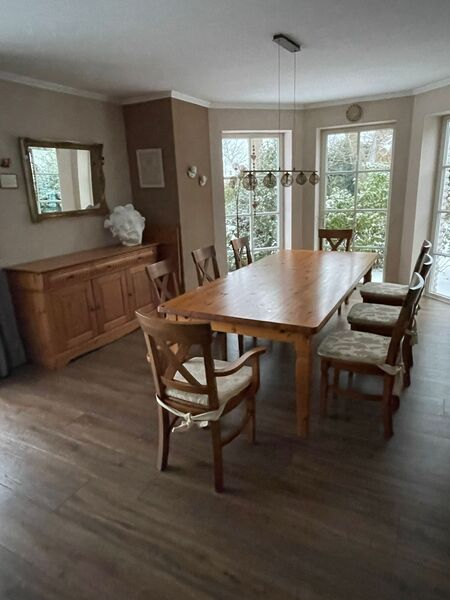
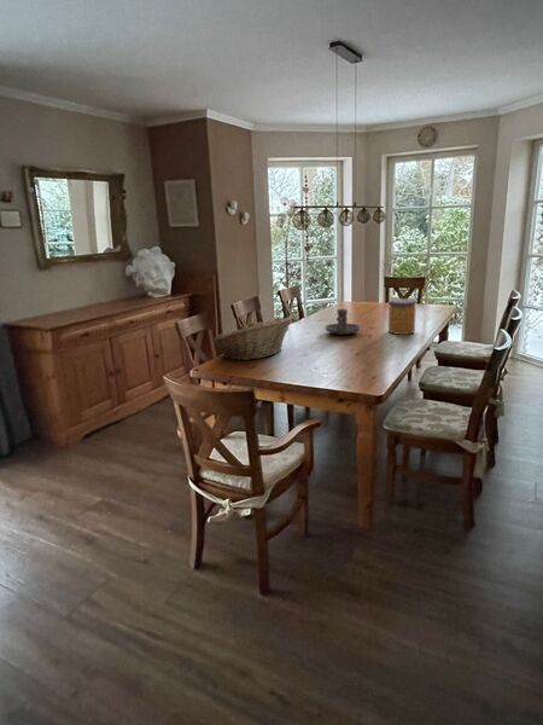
+ fruit basket [211,314,294,361]
+ jar [387,297,418,336]
+ candle holder [323,308,361,336]
